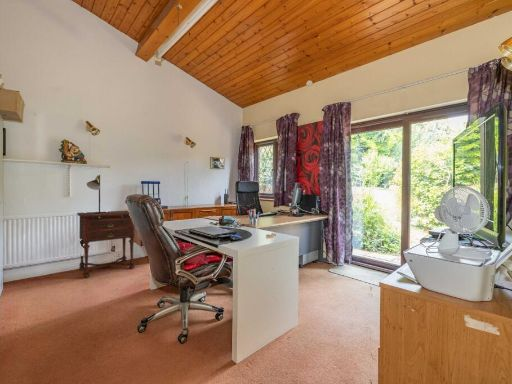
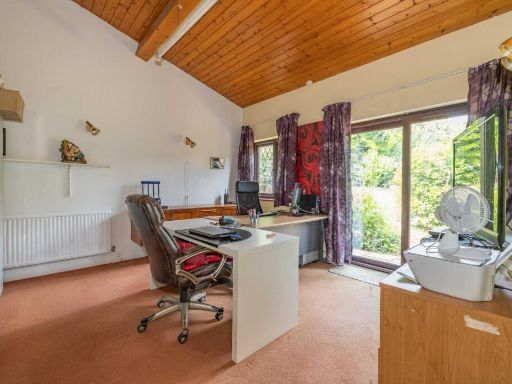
- side table [76,210,136,278]
- table lamp [86,174,106,214]
